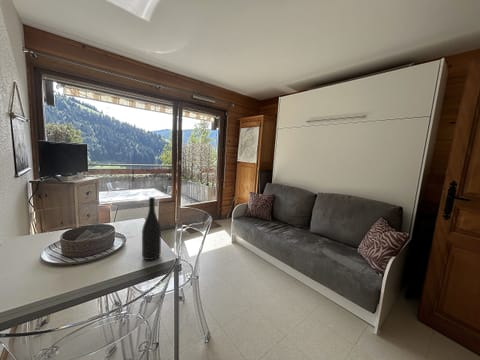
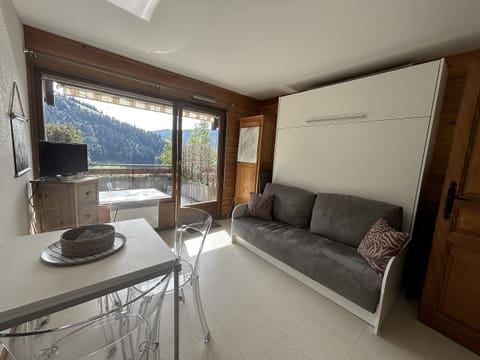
- wine bottle [141,196,162,261]
